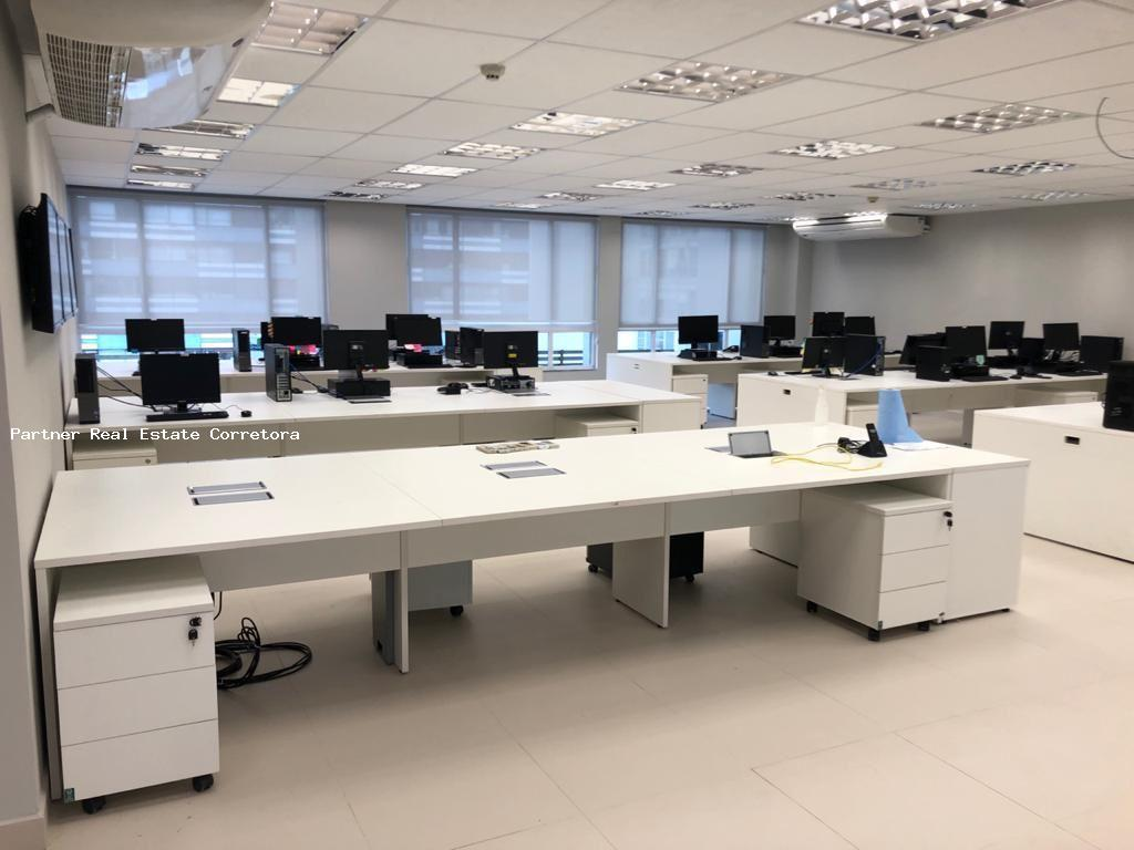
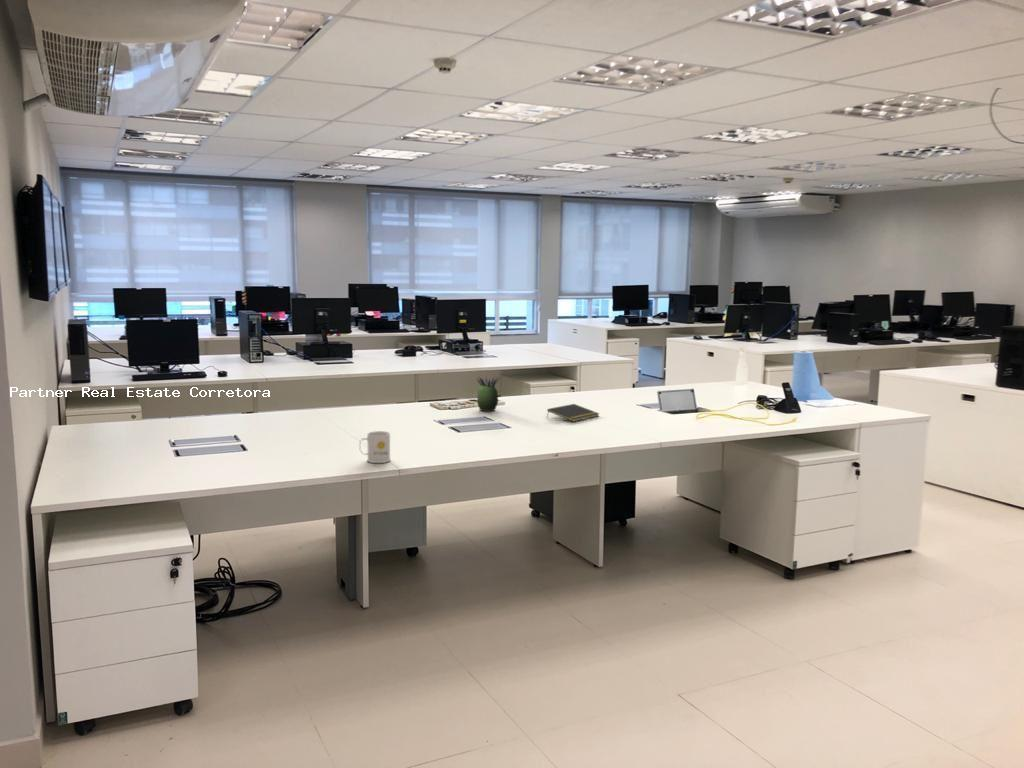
+ succulent plant [475,376,500,412]
+ mug [358,430,392,464]
+ notepad [546,403,600,423]
